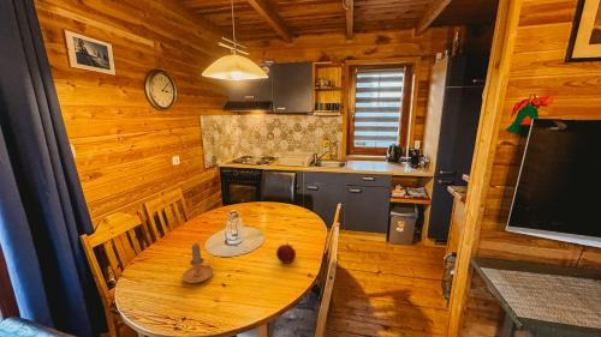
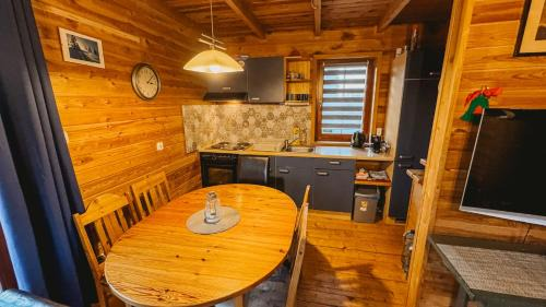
- fruit [275,242,297,265]
- candle [182,242,215,284]
